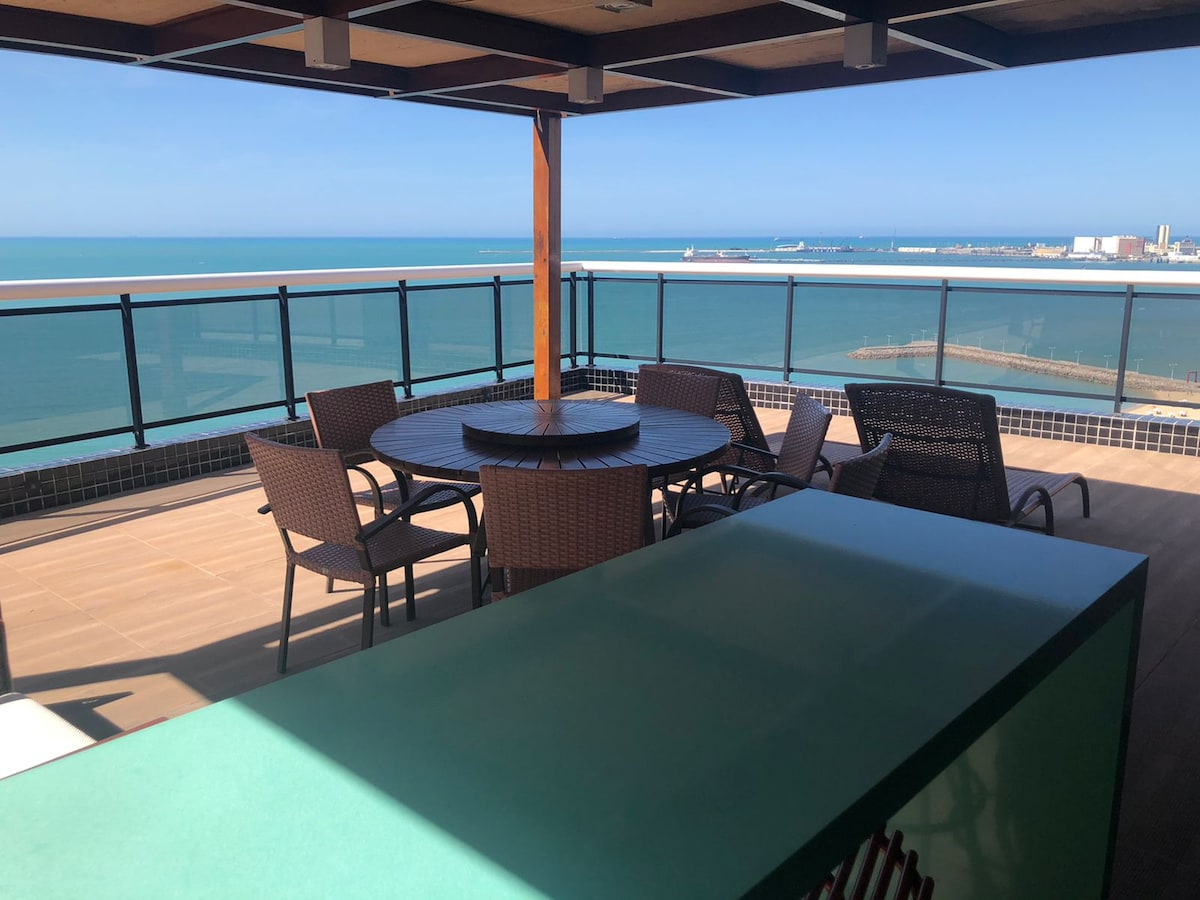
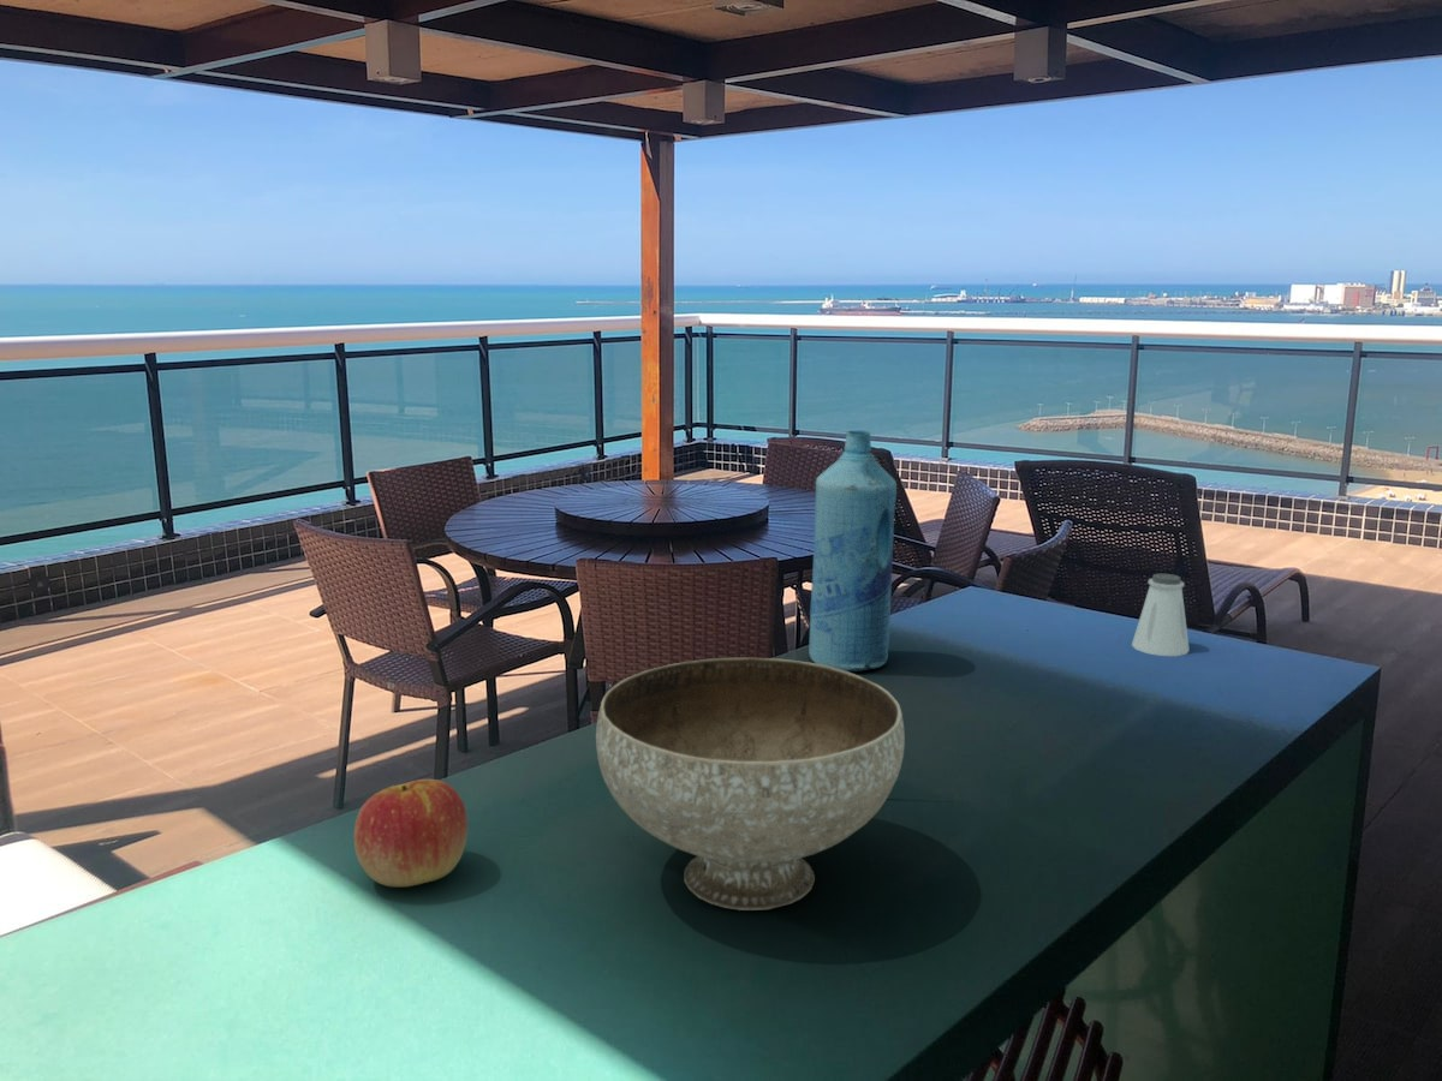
+ bowl [595,657,906,912]
+ apple [353,778,469,888]
+ saltshaker [1131,573,1191,657]
+ bottle [808,430,898,673]
